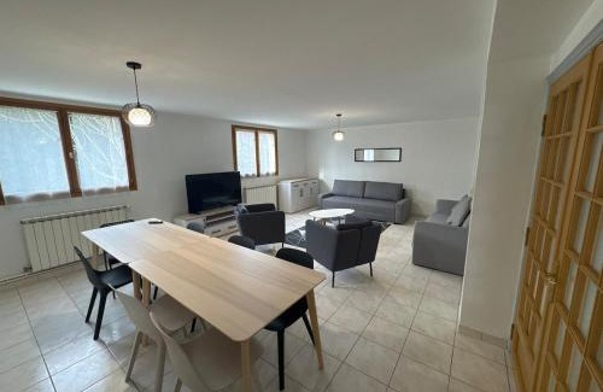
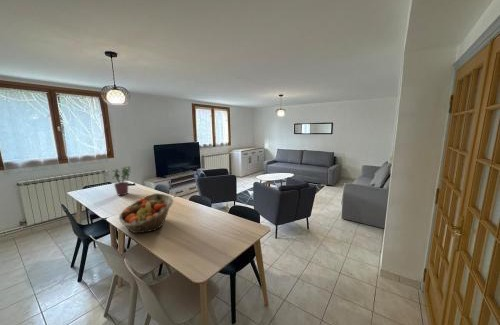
+ fruit basket [118,192,174,234]
+ potted plant [111,165,132,196]
